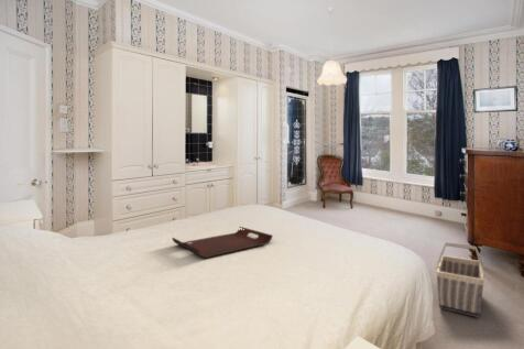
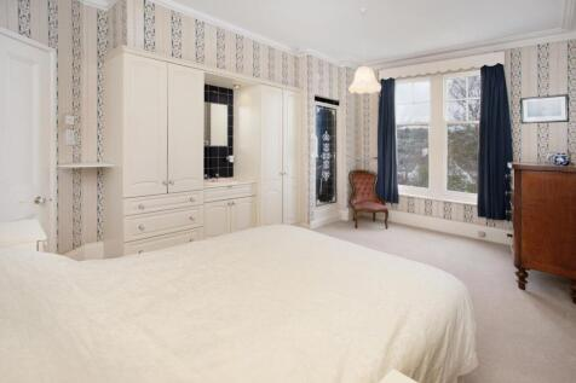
- serving tray [171,226,274,259]
- basket [435,241,487,318]
